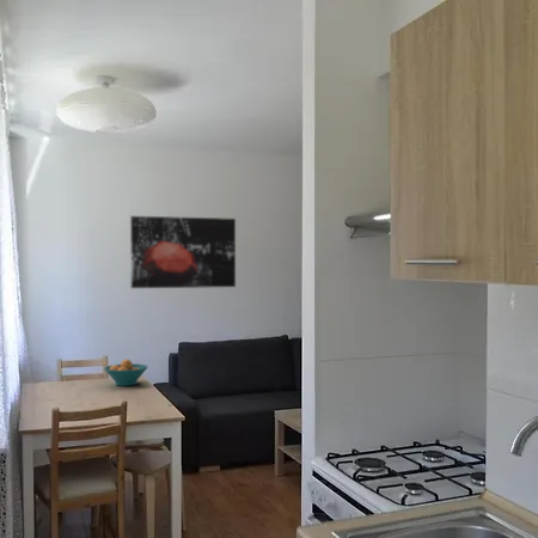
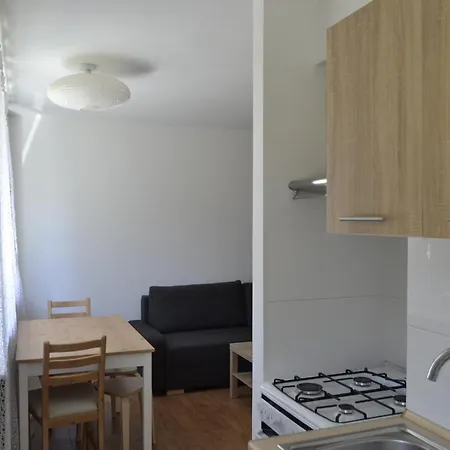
- fruit bowl [103,359,149,387]
- wall art [129,215,237,289]
